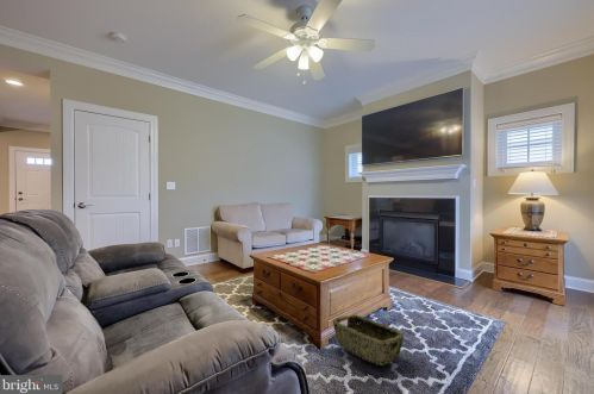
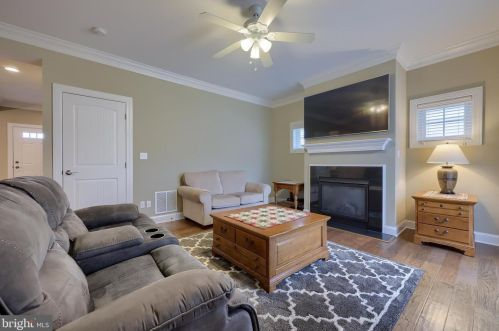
- woven basket [332,314,405,367]
